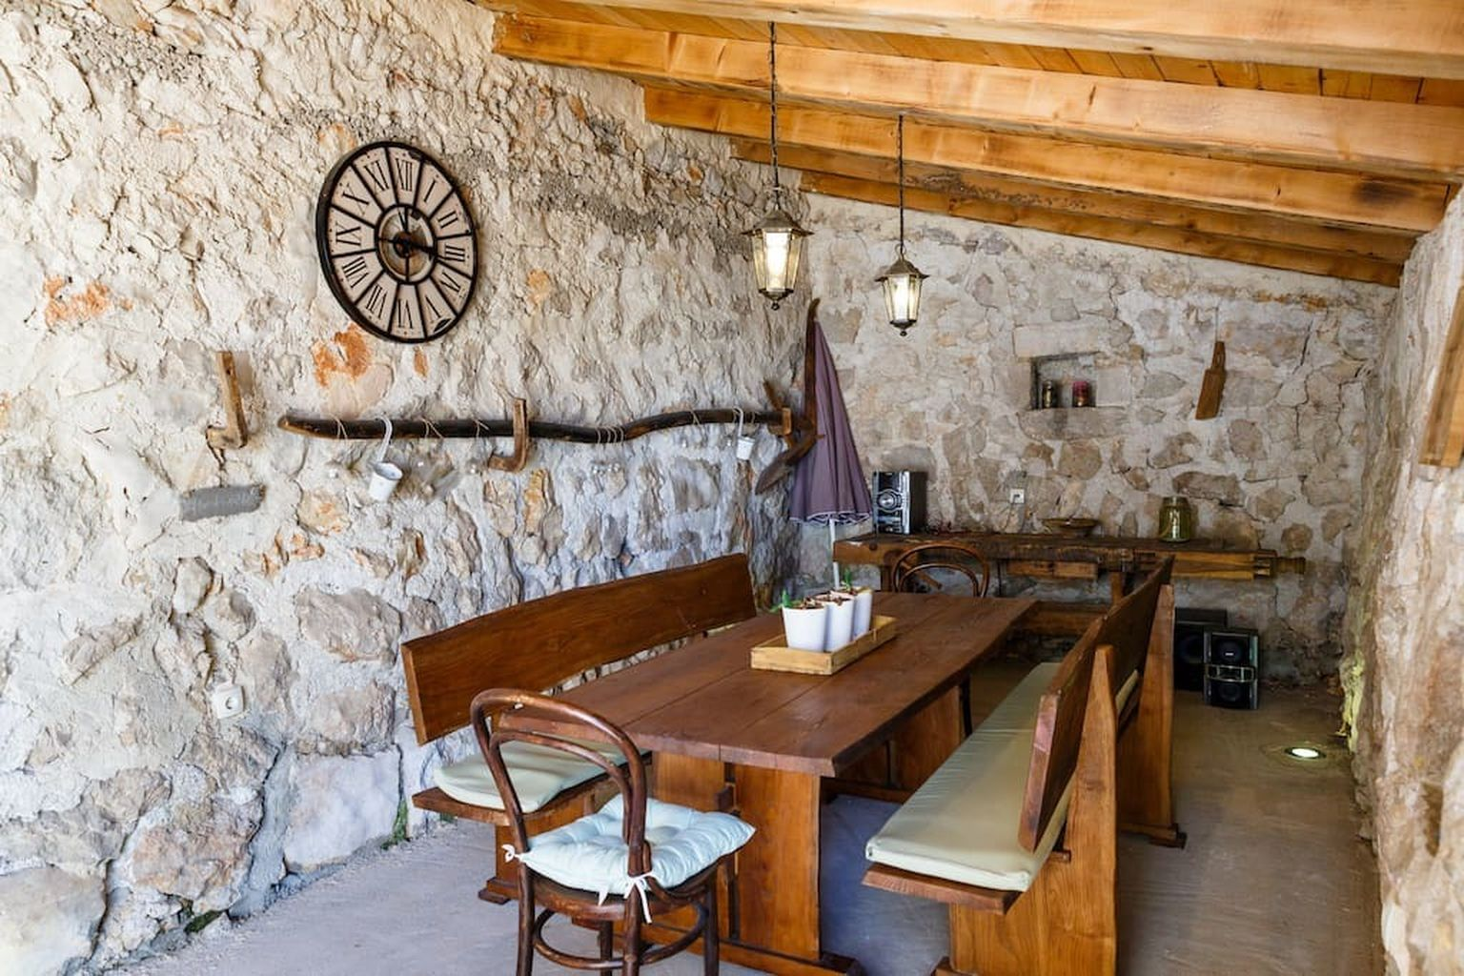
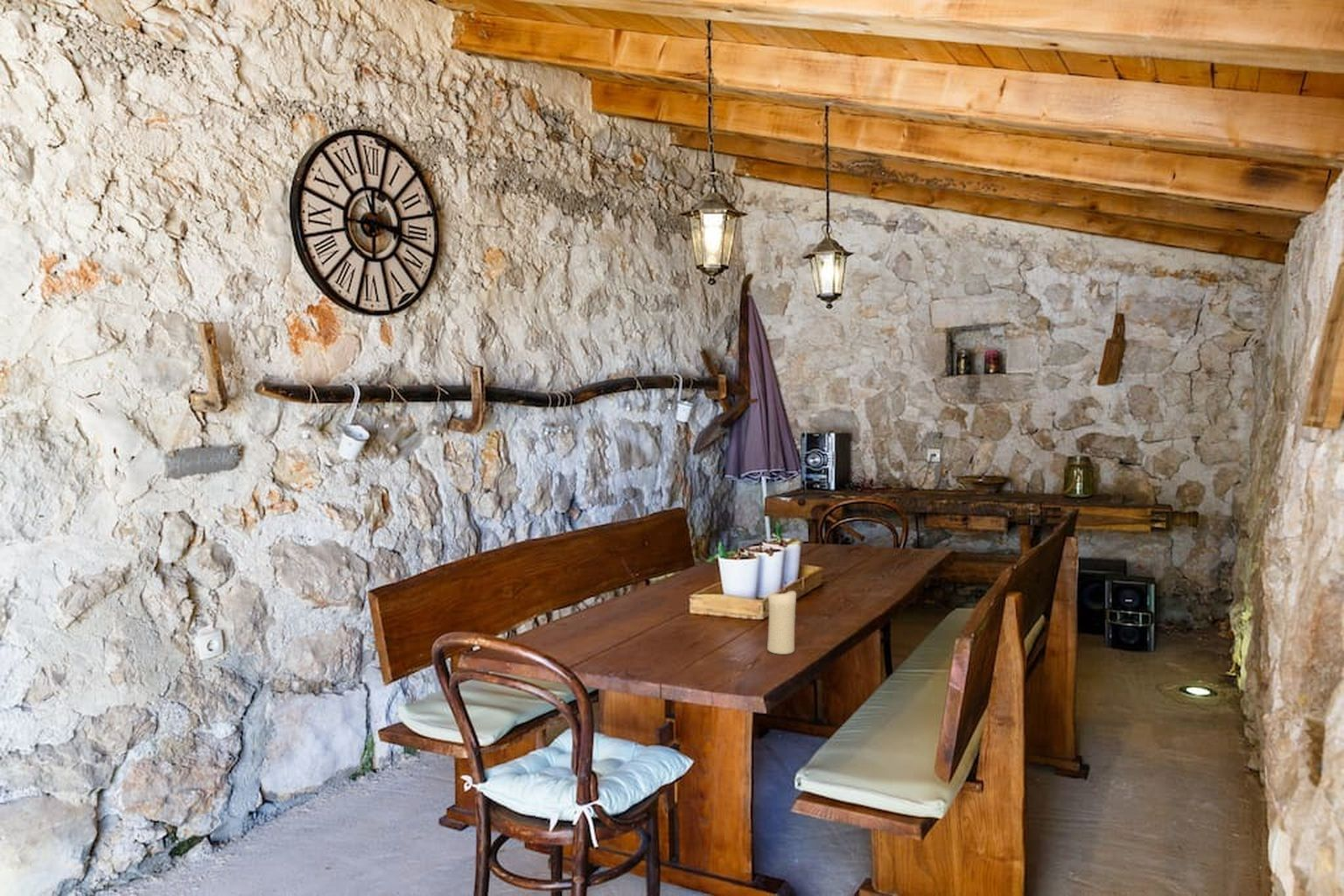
+ candle [767,588,797,655]
